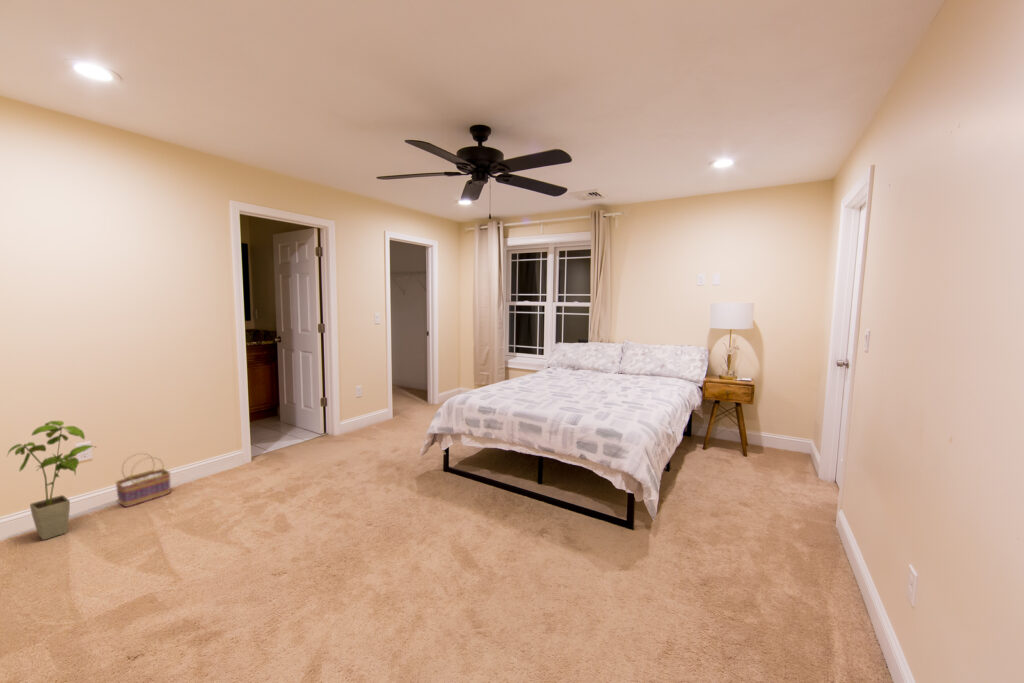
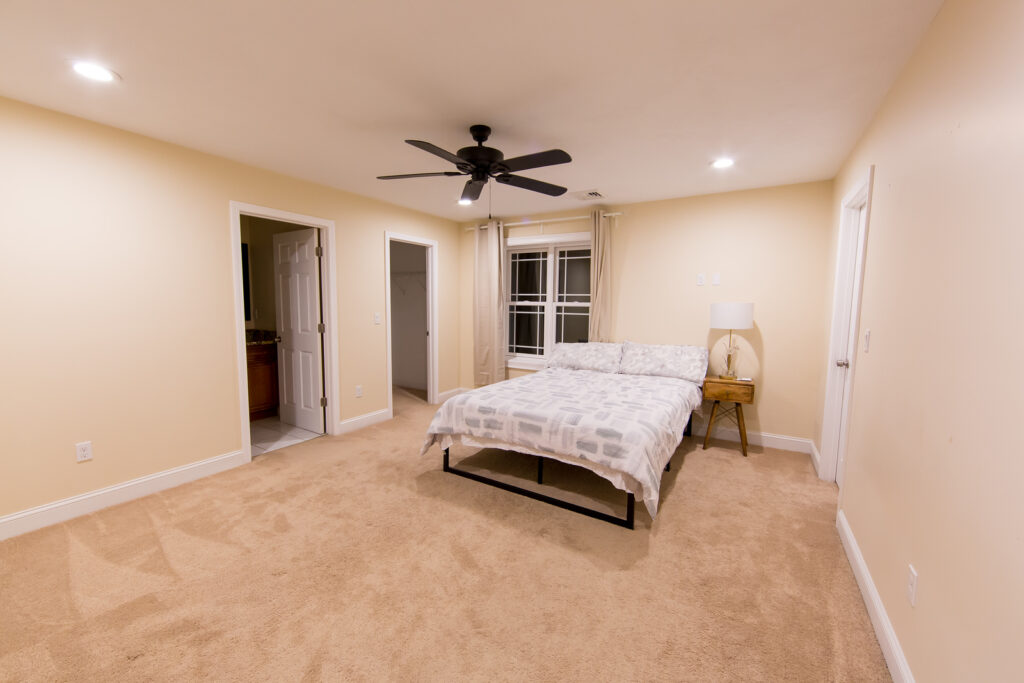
- basket [114,452,171,508]
- house plant [6,420,96,541]
